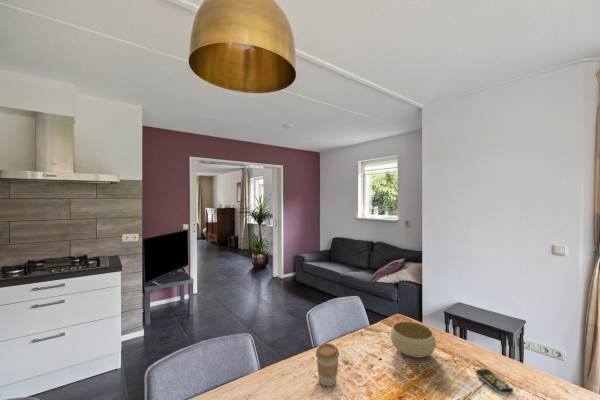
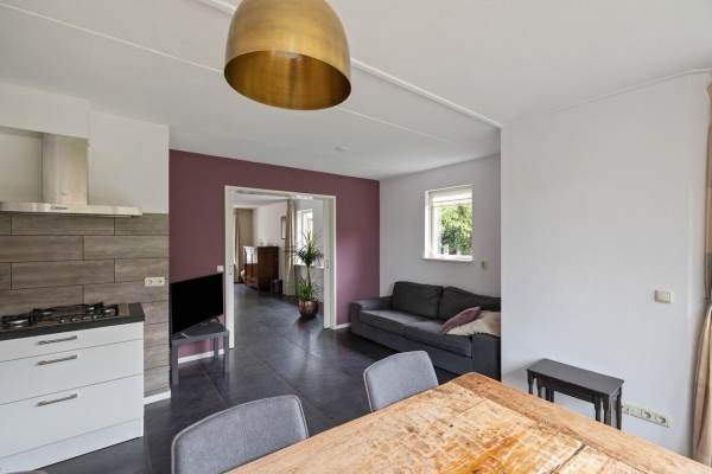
- remote control [475,368,514,396]
- coffee cup [315,342,340,387]
- bowl [390,320,437,358]
